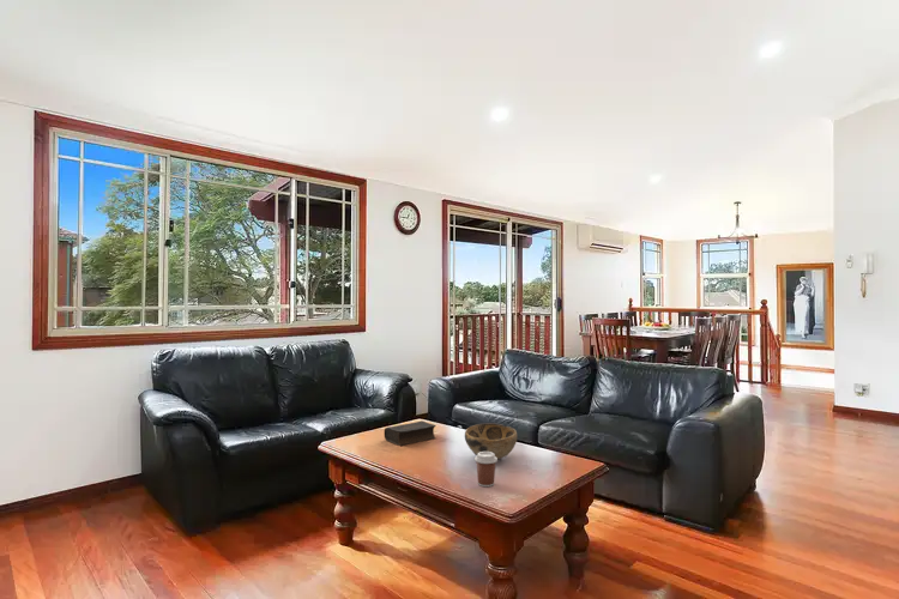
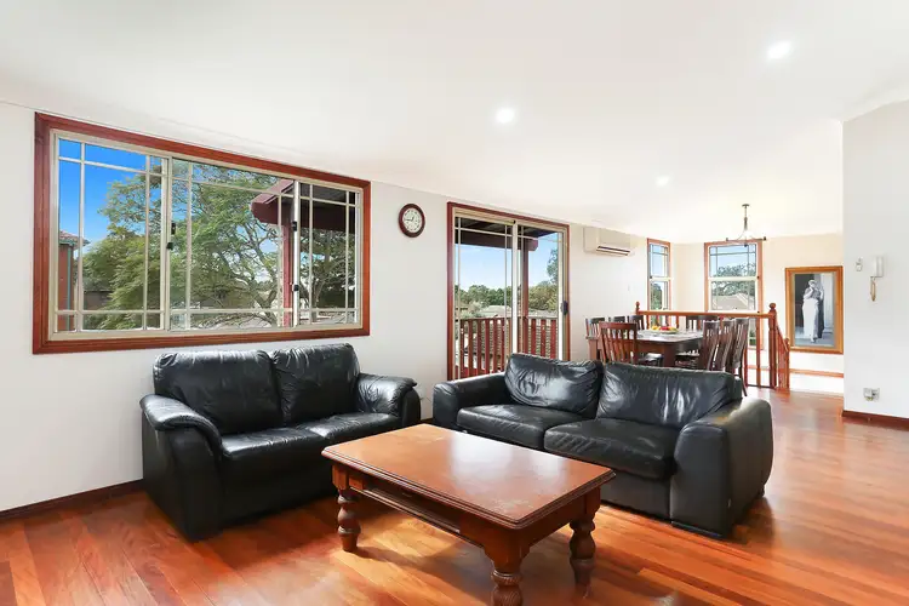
- book [384,419,436,447]
- decorative bowl [464,423,518,460]
- coffee cup [473,452,499,488]
